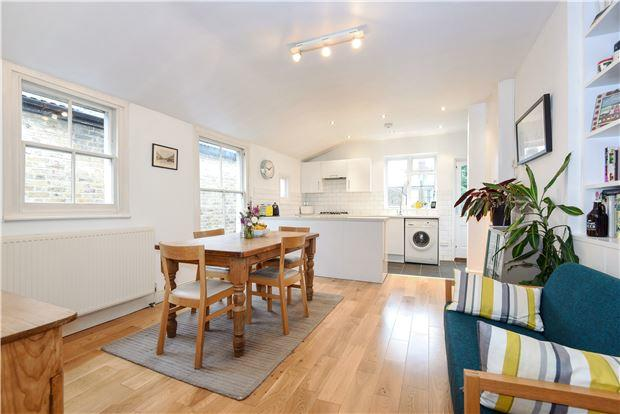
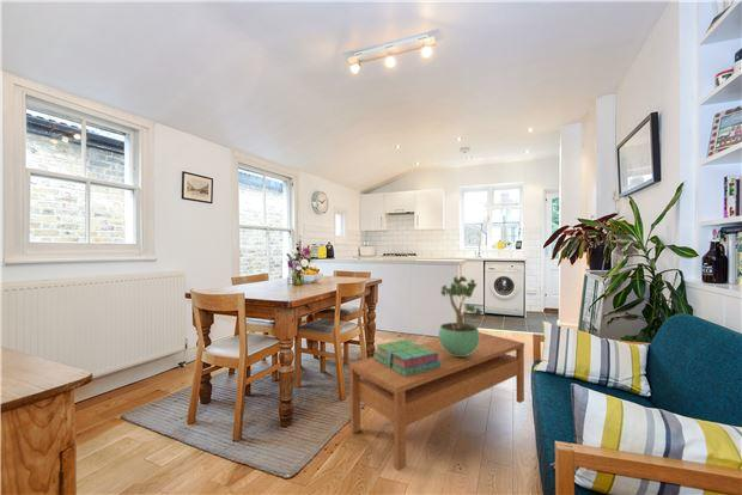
+ stack of books [373,338,440,377]
+ coffee table [348,331,525,472]
+ potted plant [438,275,485,356]
